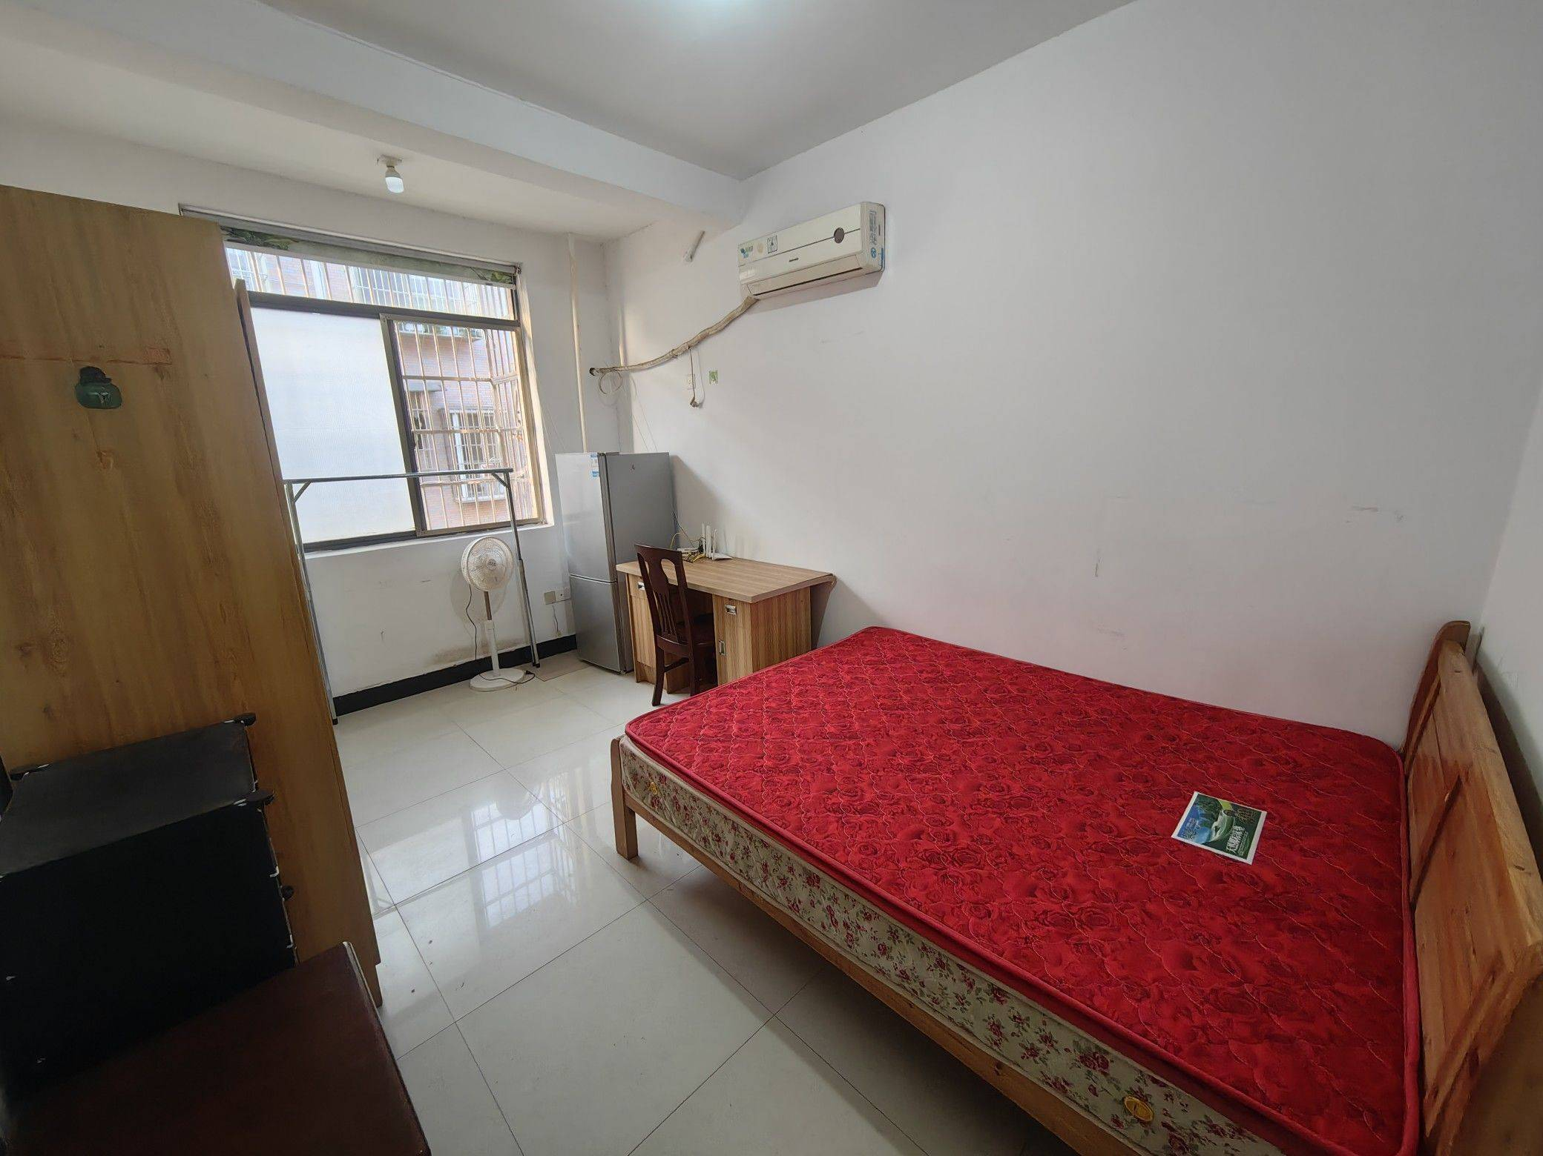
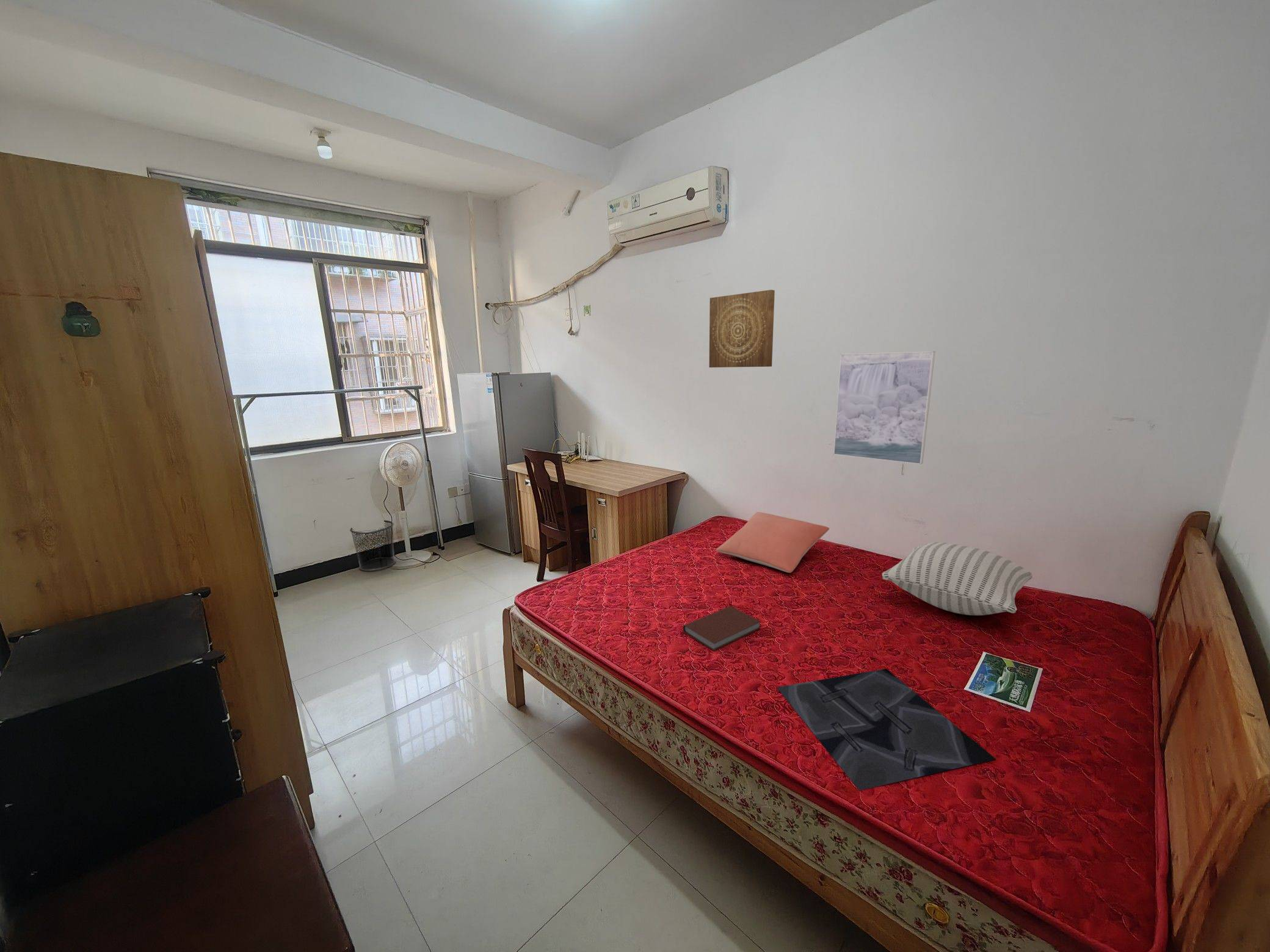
+ wall art [708,289,775,368]
+ waste bin [349,520,396,572]
+ decorative panel [776,668,996,791]
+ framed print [833,351,935,465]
+ pillow [716,511,830,573]
+ book [683,605,761,651]
+ pillow [882,542,1032,616]
